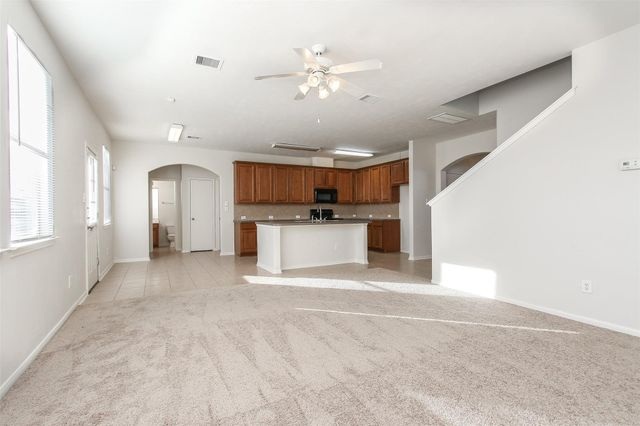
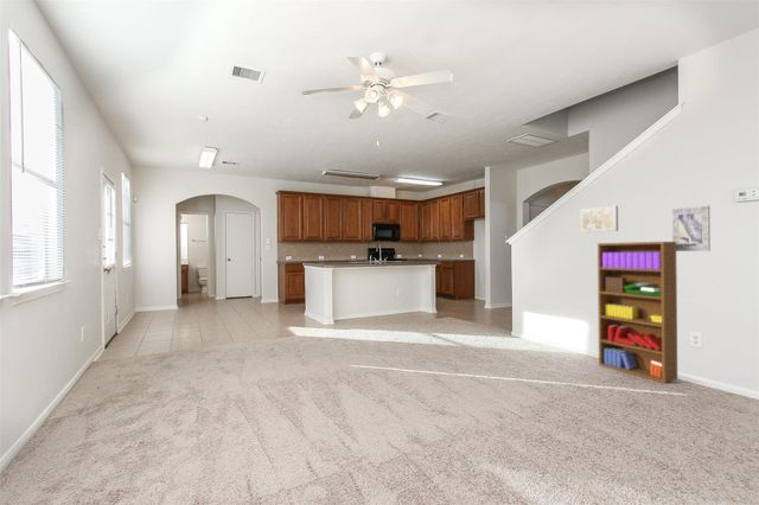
+ wall art [671,205,712,252]
+ wall art [579,205,619,234]
+ bookshelf [597,241,678,384]
